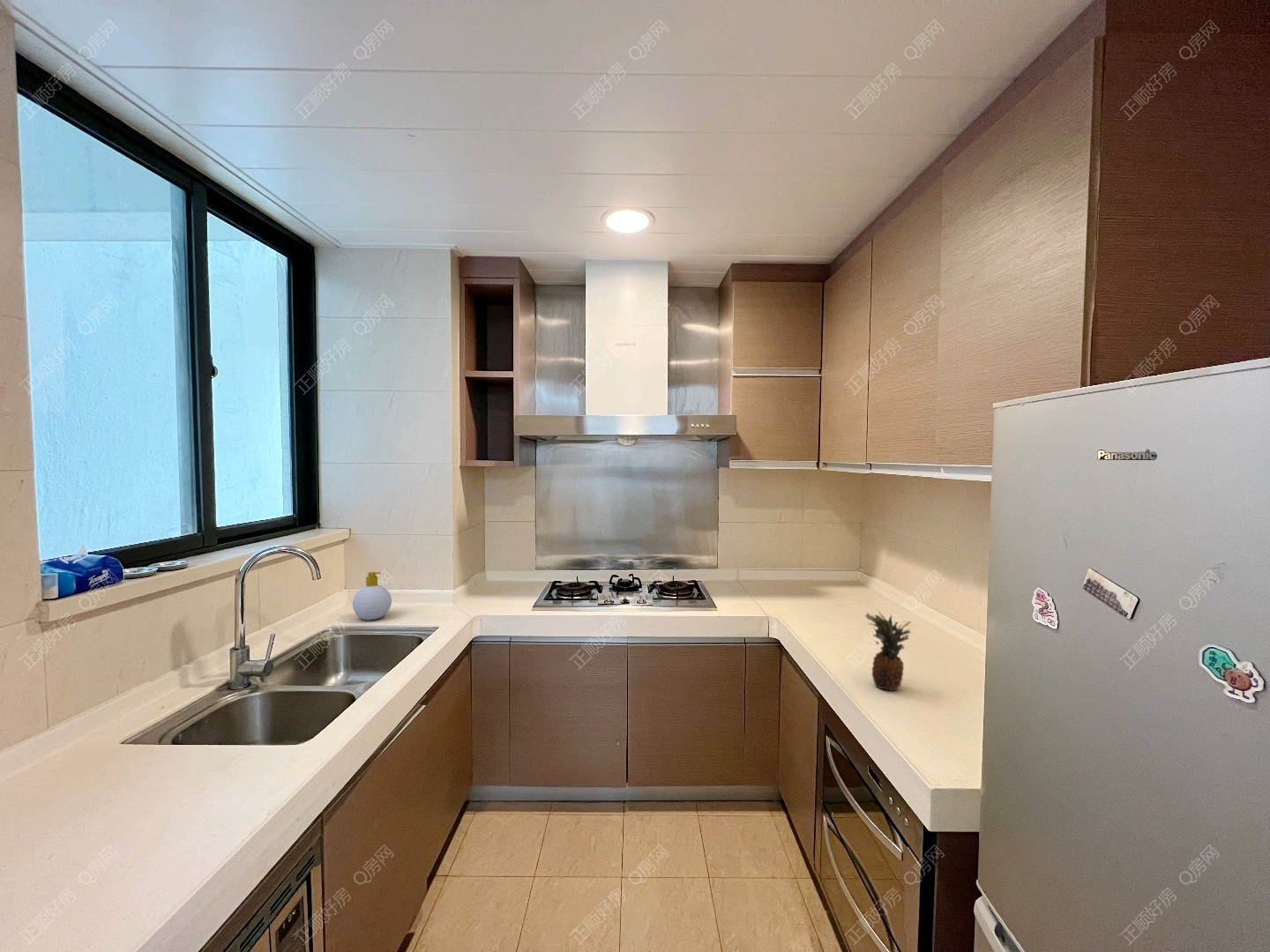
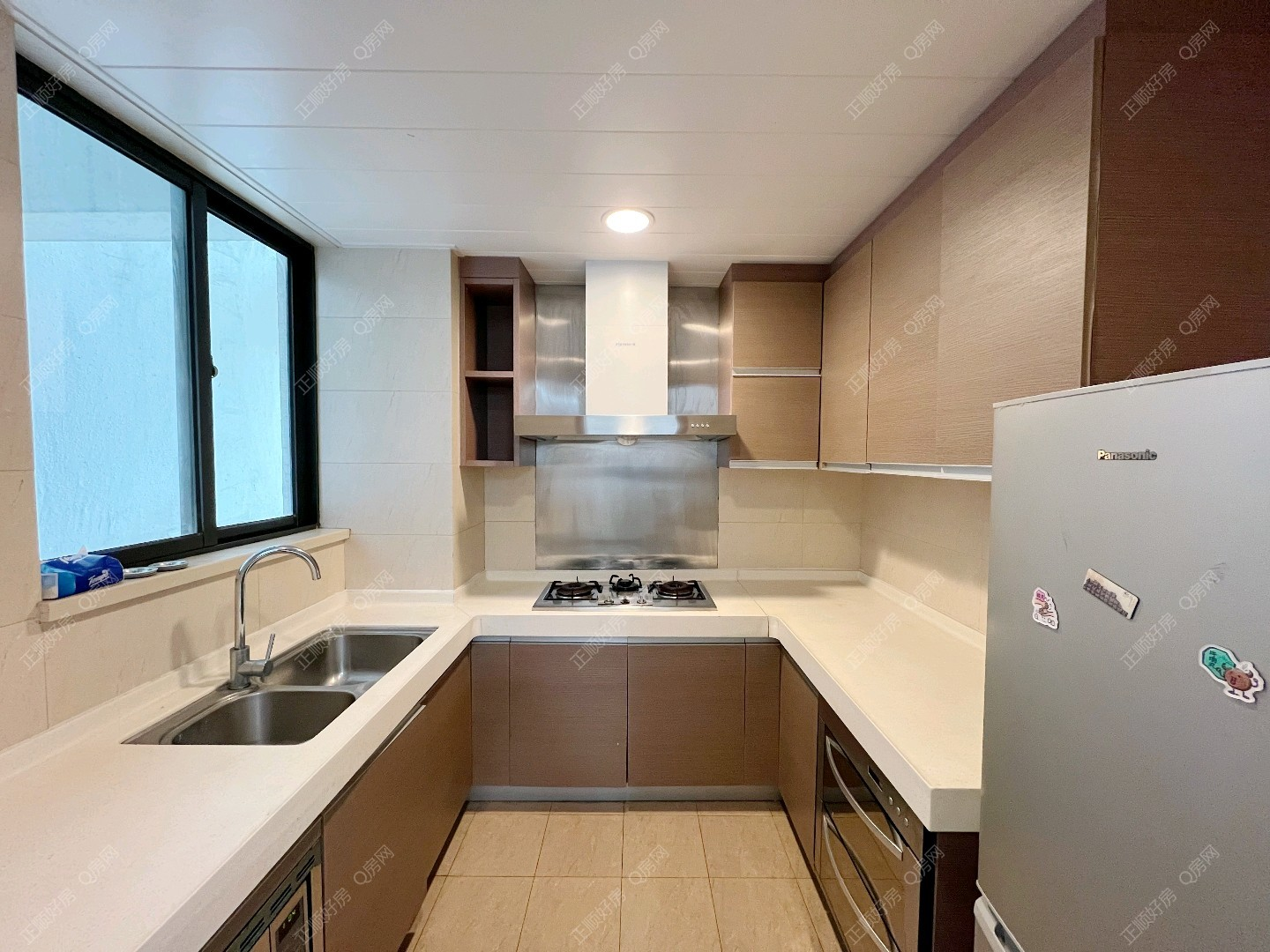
- soap bottle [352,571,392,621]
- fruit [864,610,912,692]
